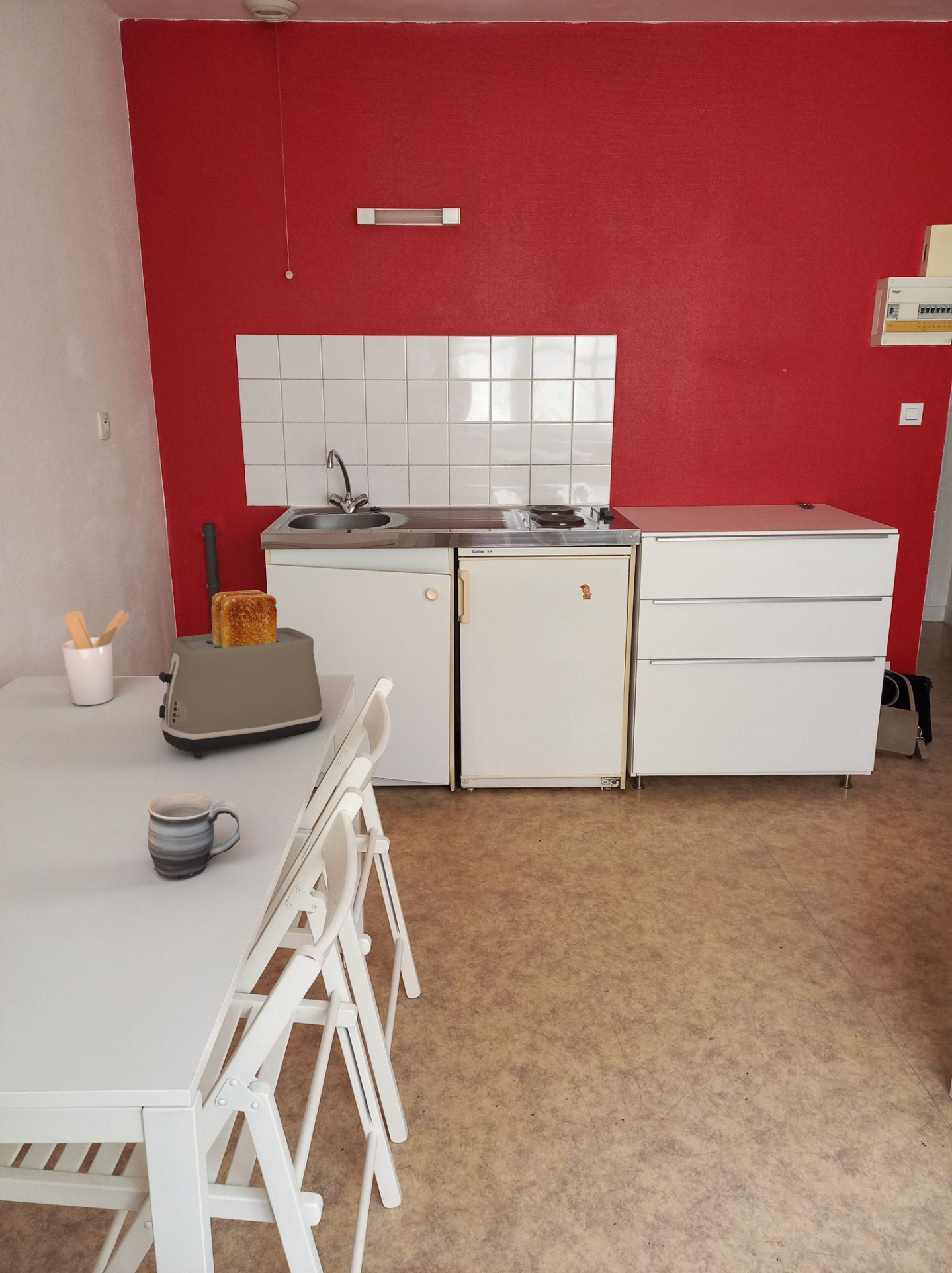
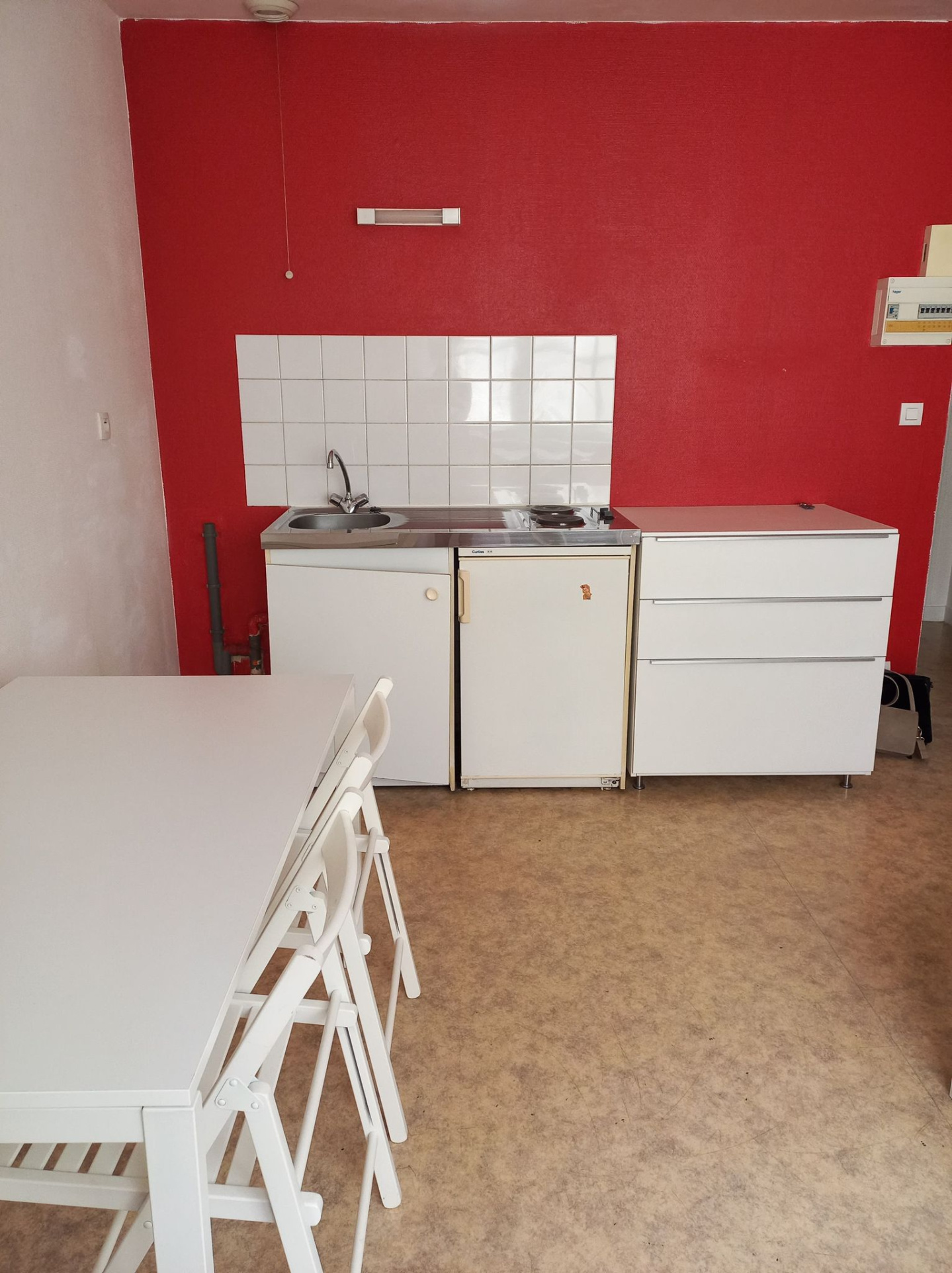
- mug [147,792,241,880]
- utensil holder [61,609,131,706]
- toaster [158,589,324,759]
